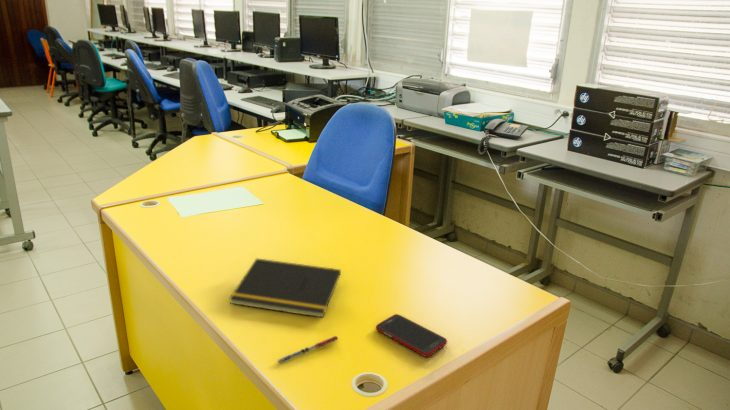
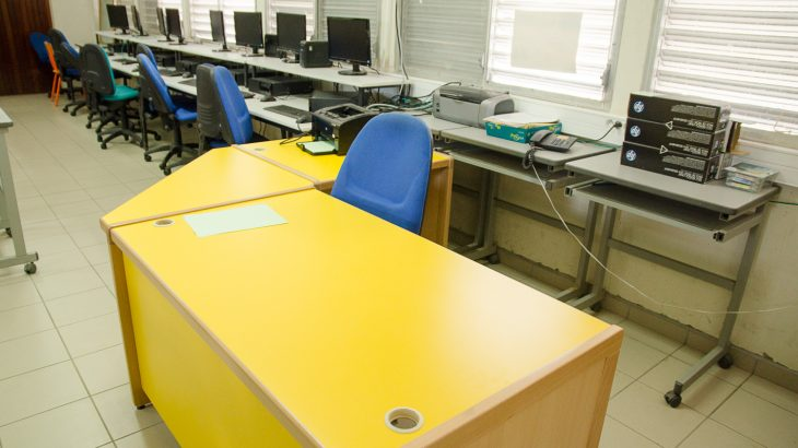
- cell phone [375,313,448,358]
- pen [276,335,339,365]
- notepad [228,257,342,319]
